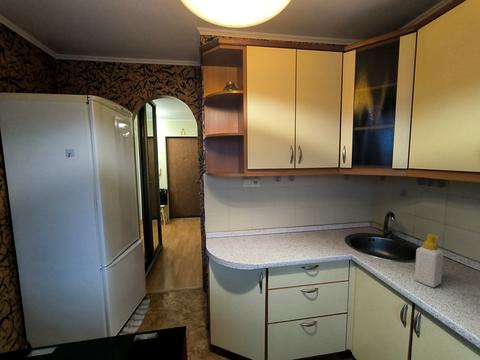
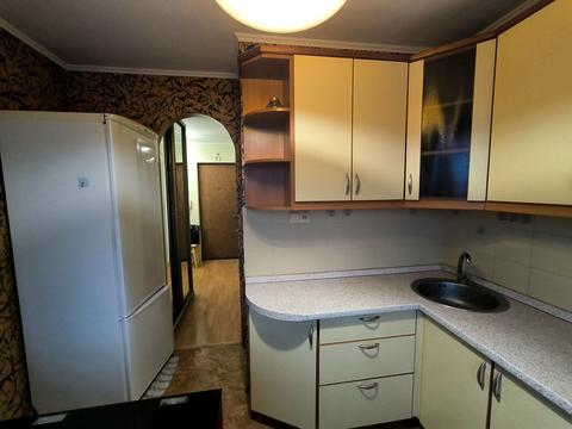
- soap bottle [414,233,444,288]
